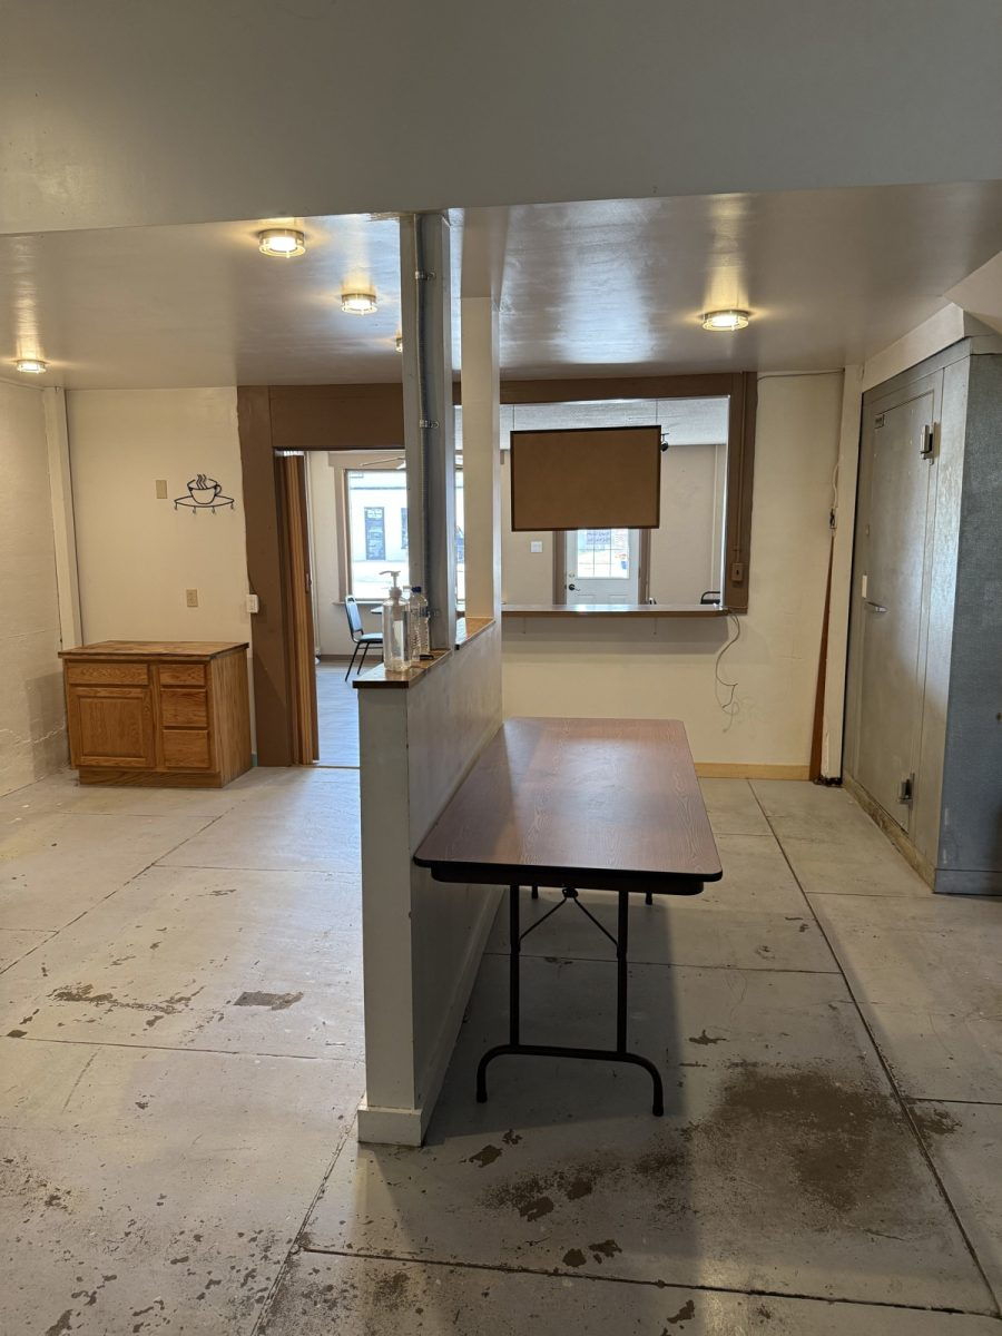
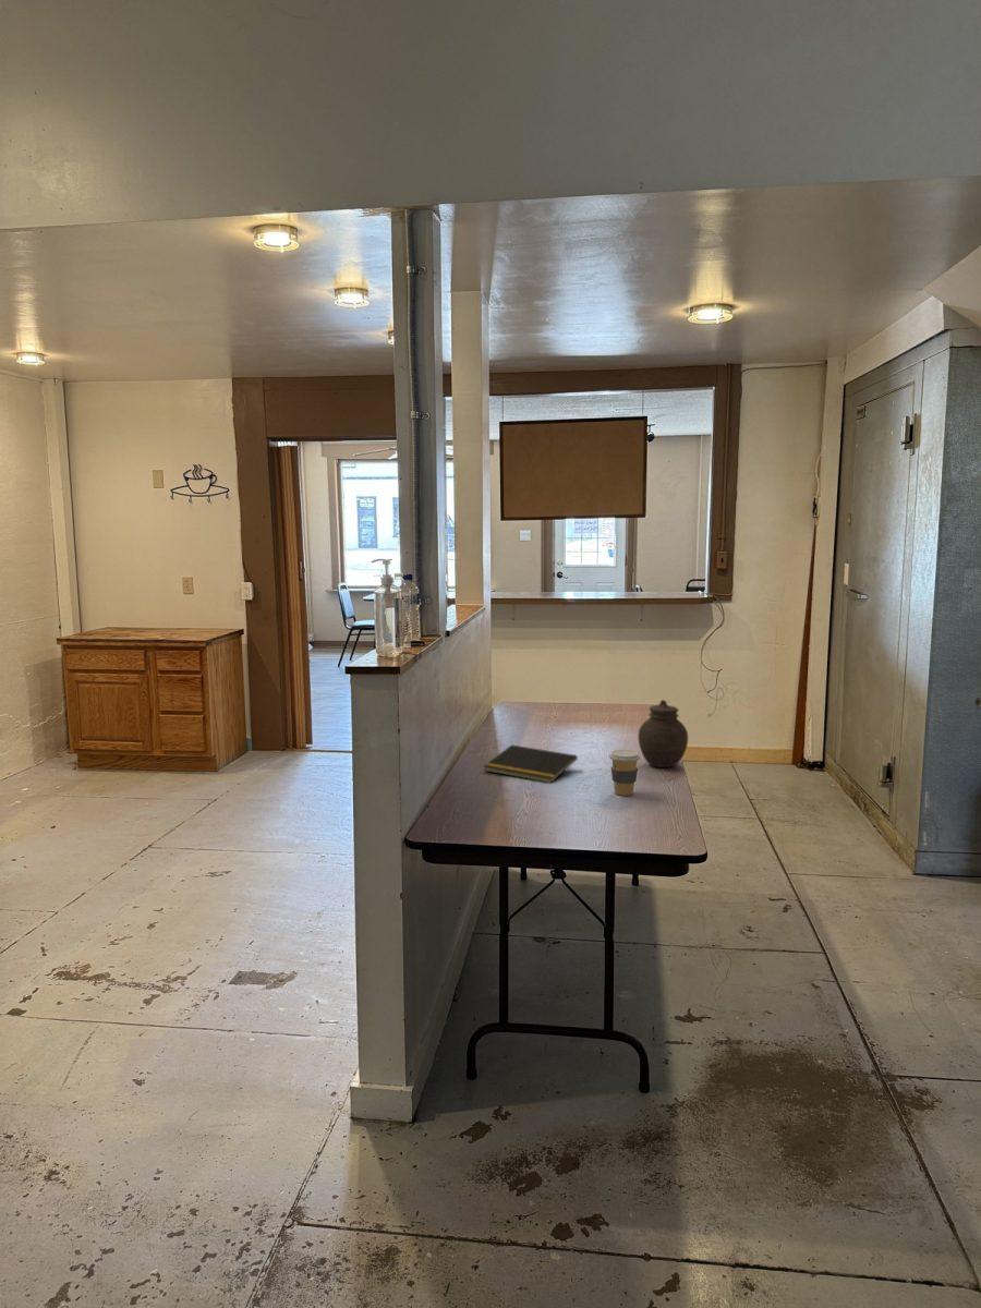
+ coffee cup [608,749,641,797]
+ jar [638,699,689,768]
+ notepad [482,743,579,784]
